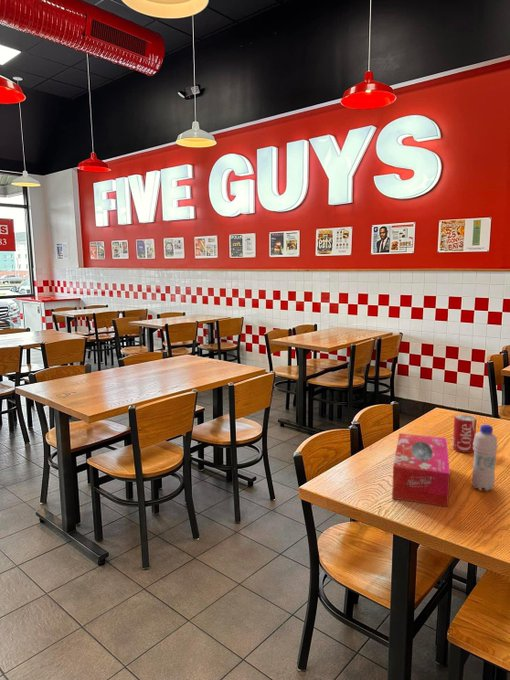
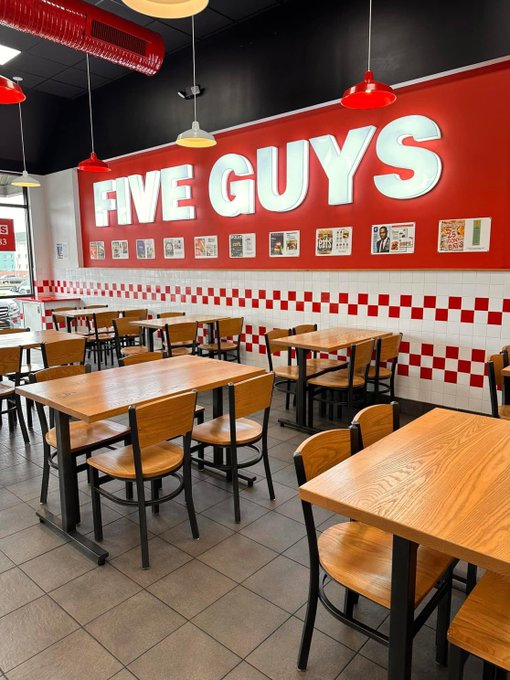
- beverage can [452,414,477,454]
- bottle [471,424,499,492]
- tissue box [391,432,451,508]
